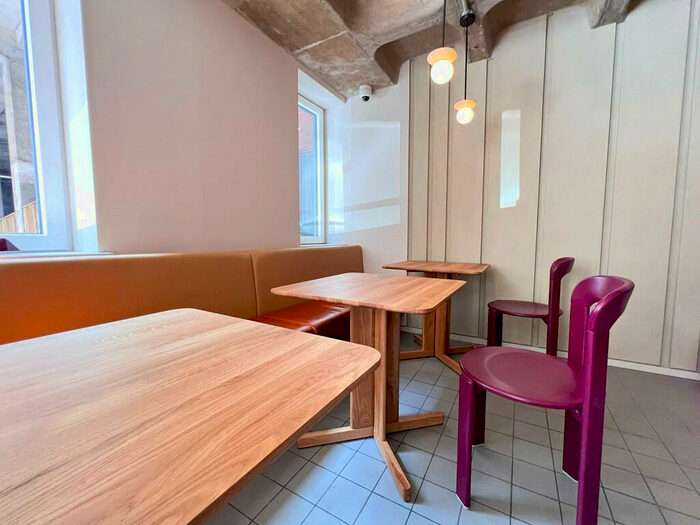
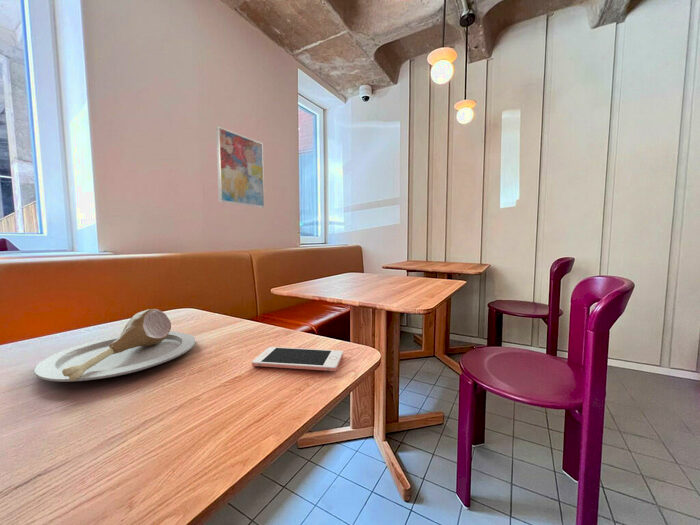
+ cell phone [251,346,344,372]
+ plate [34,308,196,383]
+ wall art [215,125,265,209]
